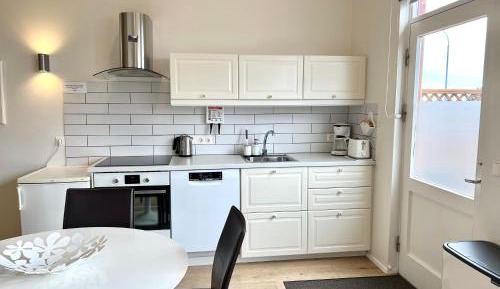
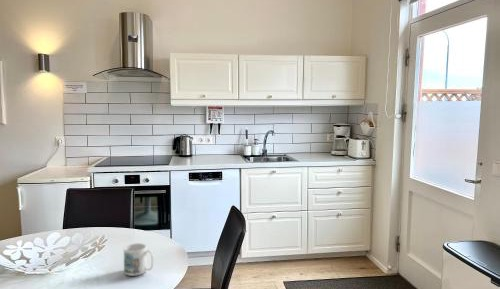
+ mug [123,242,155,277]
